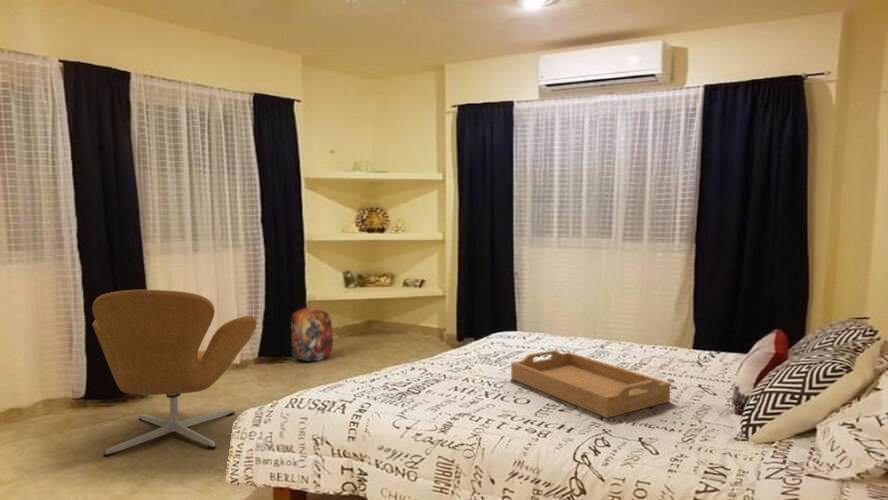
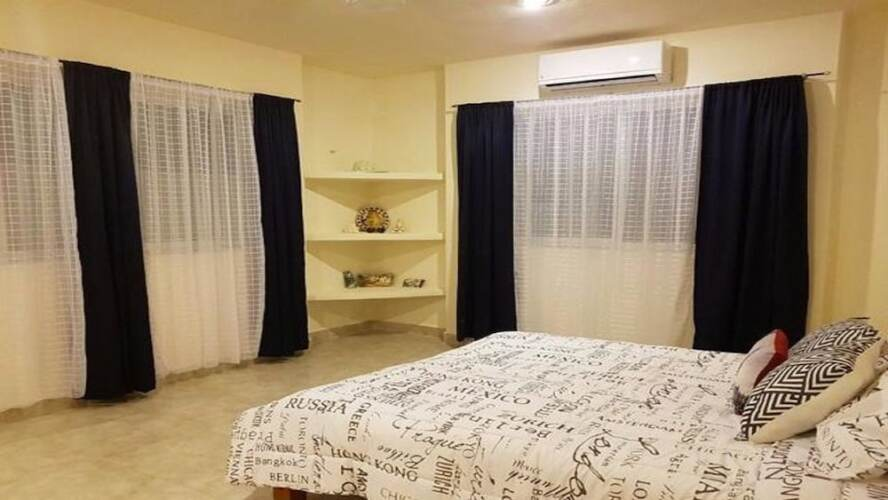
- serving tray [510,349,671,419]
- armchair [91,289,258,457]
- backpack [290,301,335,362]
